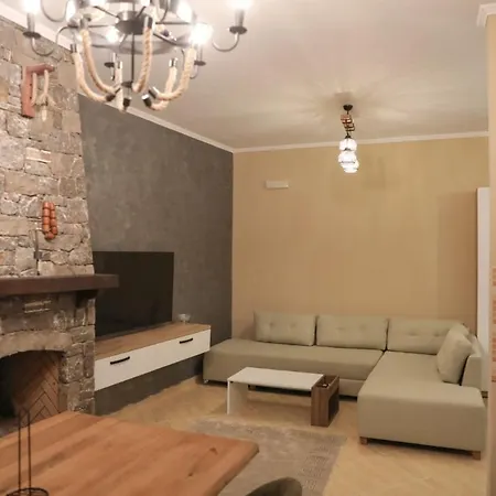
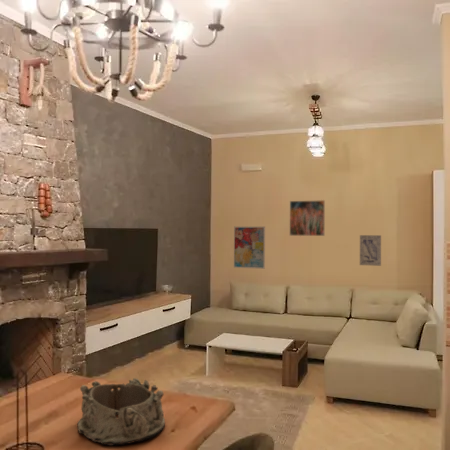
+ wall art [233,225,266,270]
+ wall art [359,234,382,267]
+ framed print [289,199,326,237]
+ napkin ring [77,377,166,446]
